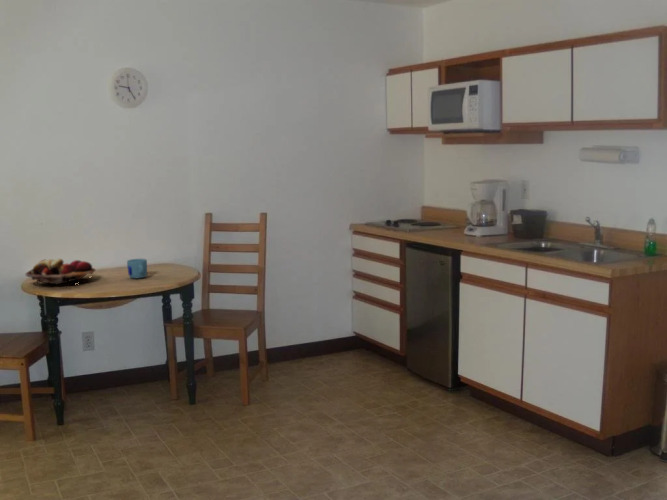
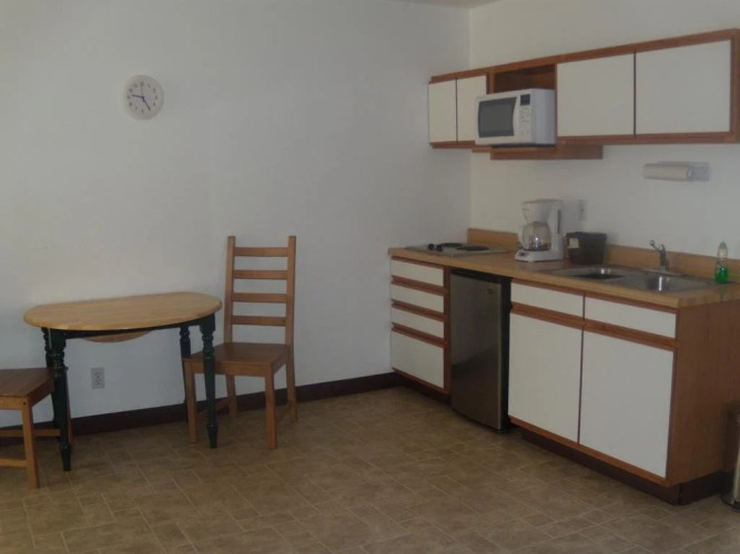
- mug [126,258,148,279]
- fruit basket [24,258,96,288]
